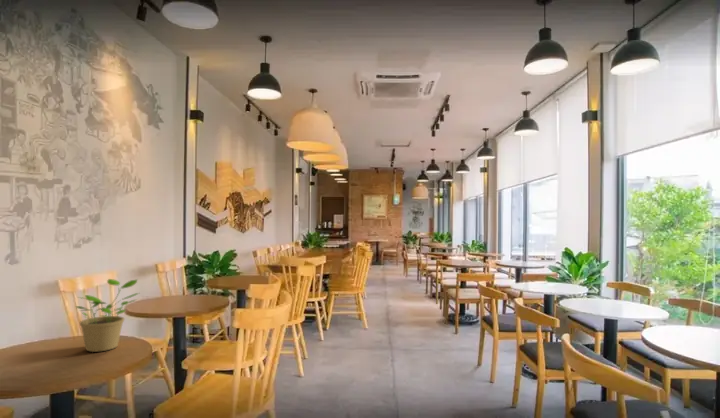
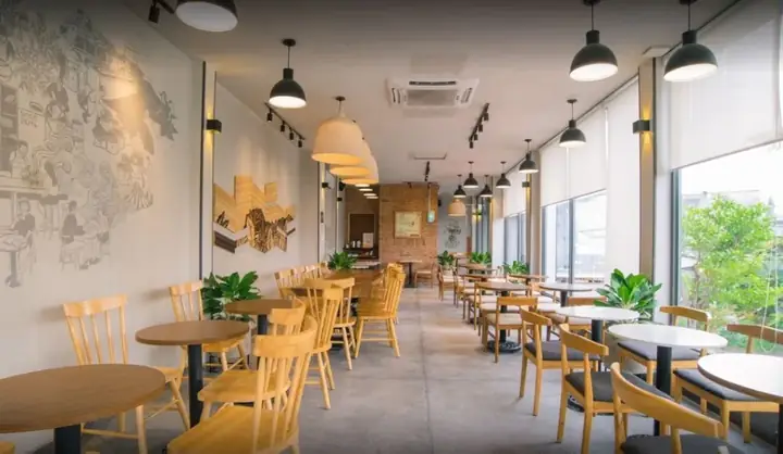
- potted plant [74,278,140,353]
